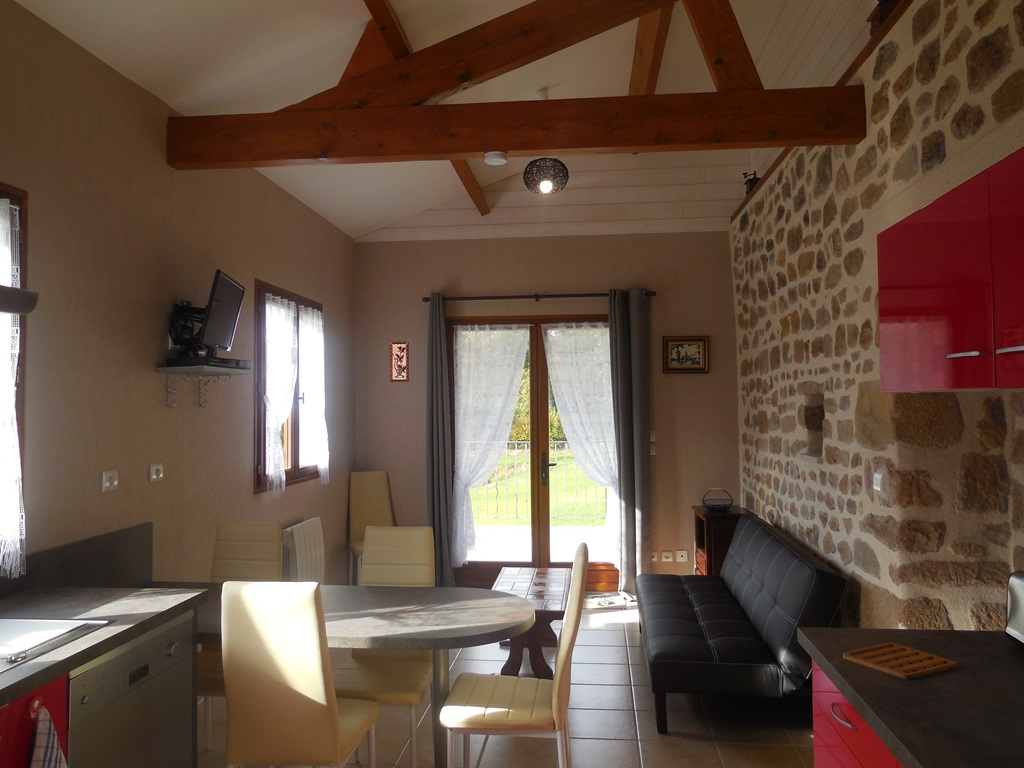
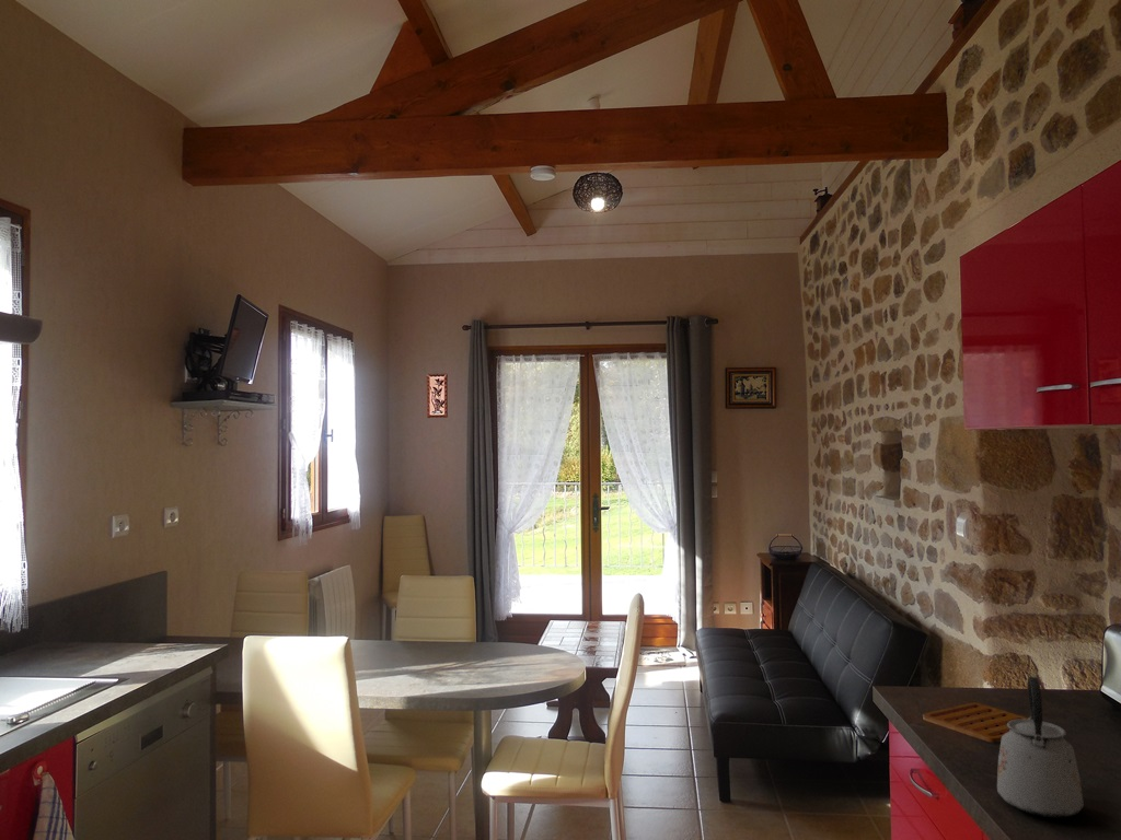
+ kettle [996,676,1085,819]
